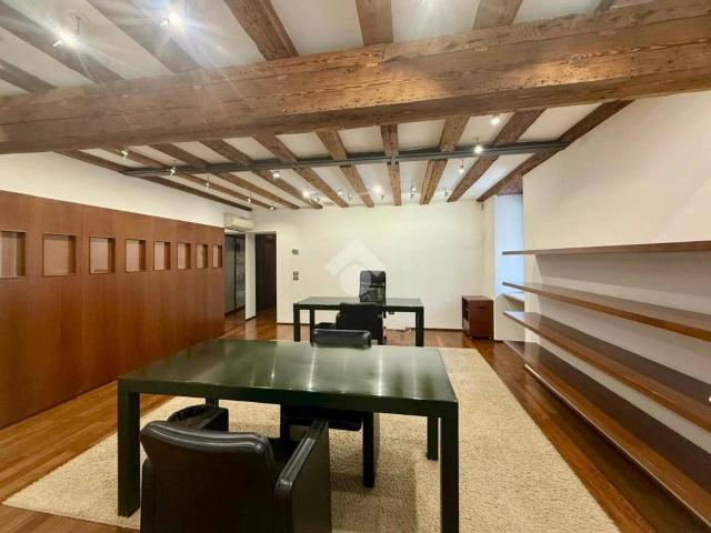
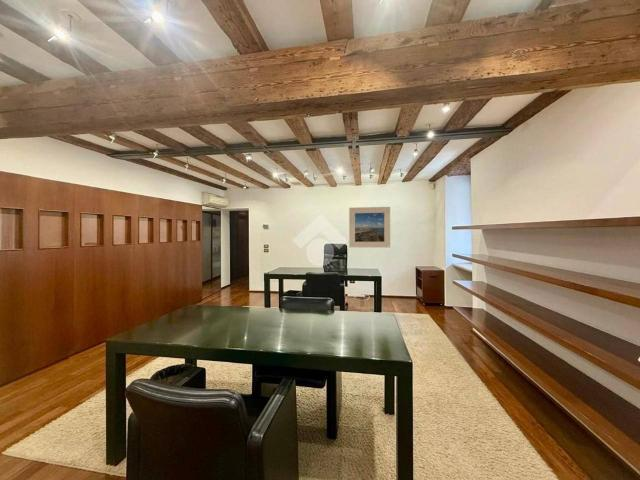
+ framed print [348,206,391,248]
